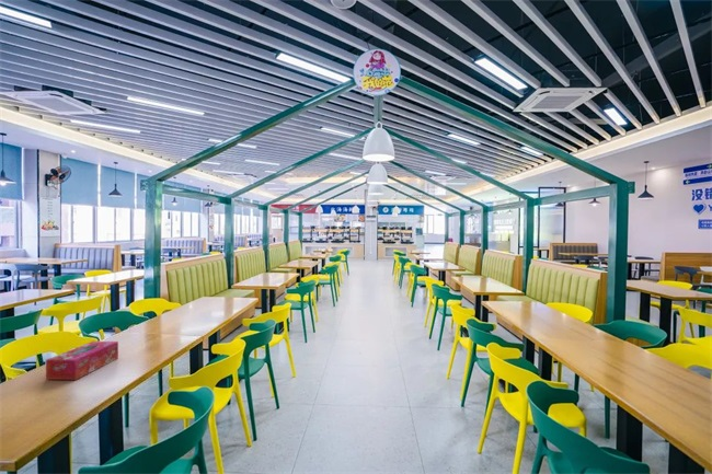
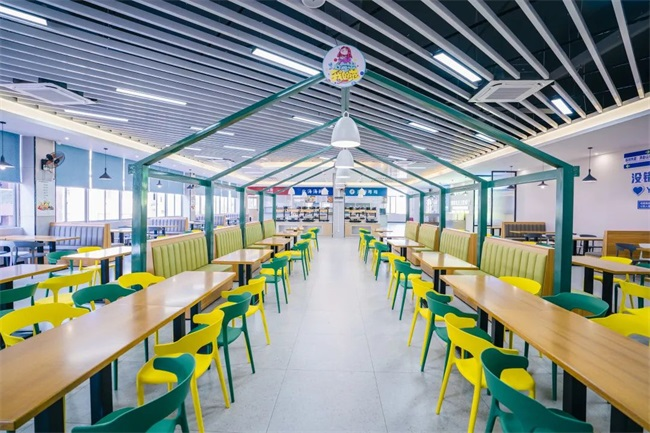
- tissue box [45,340,119,381]
